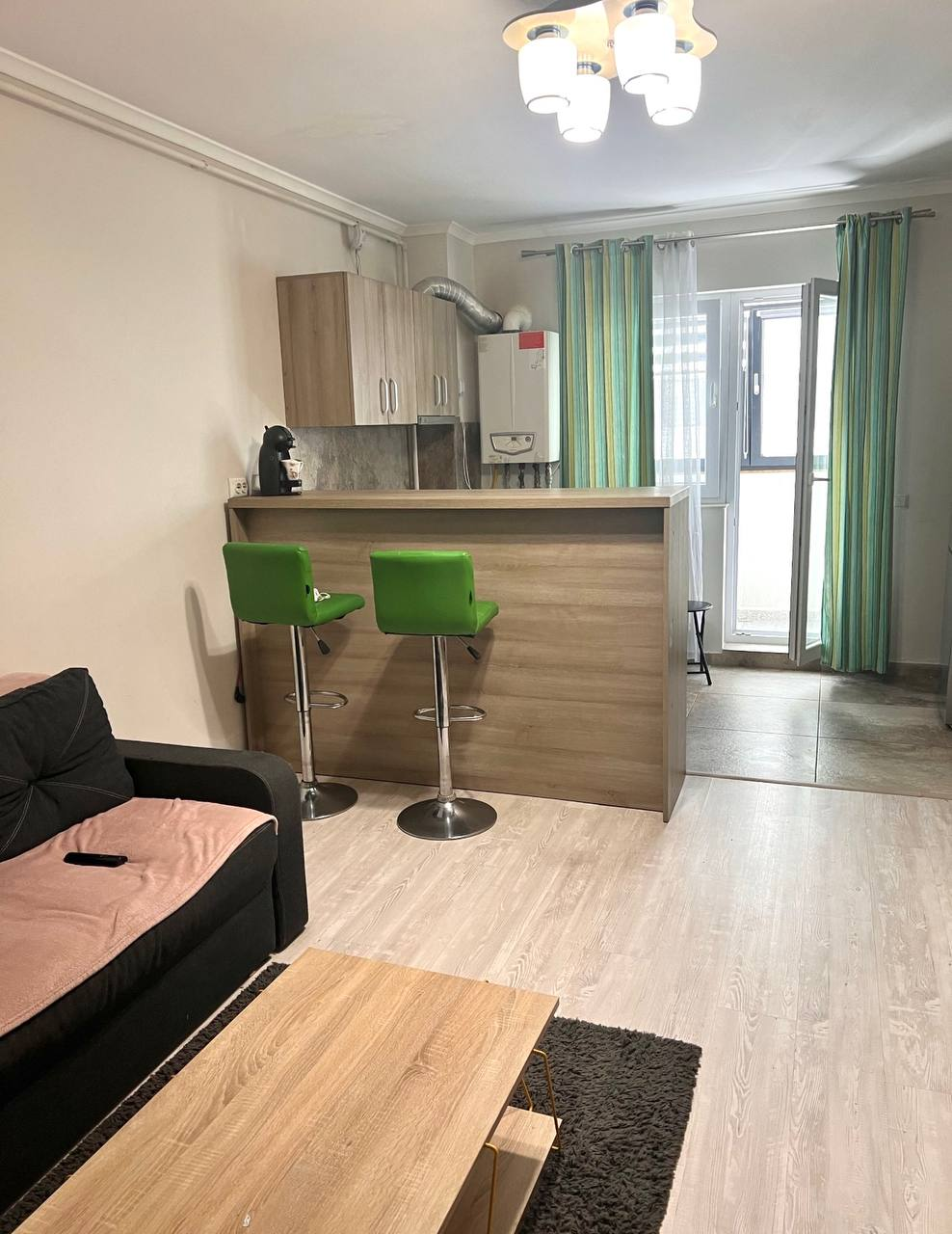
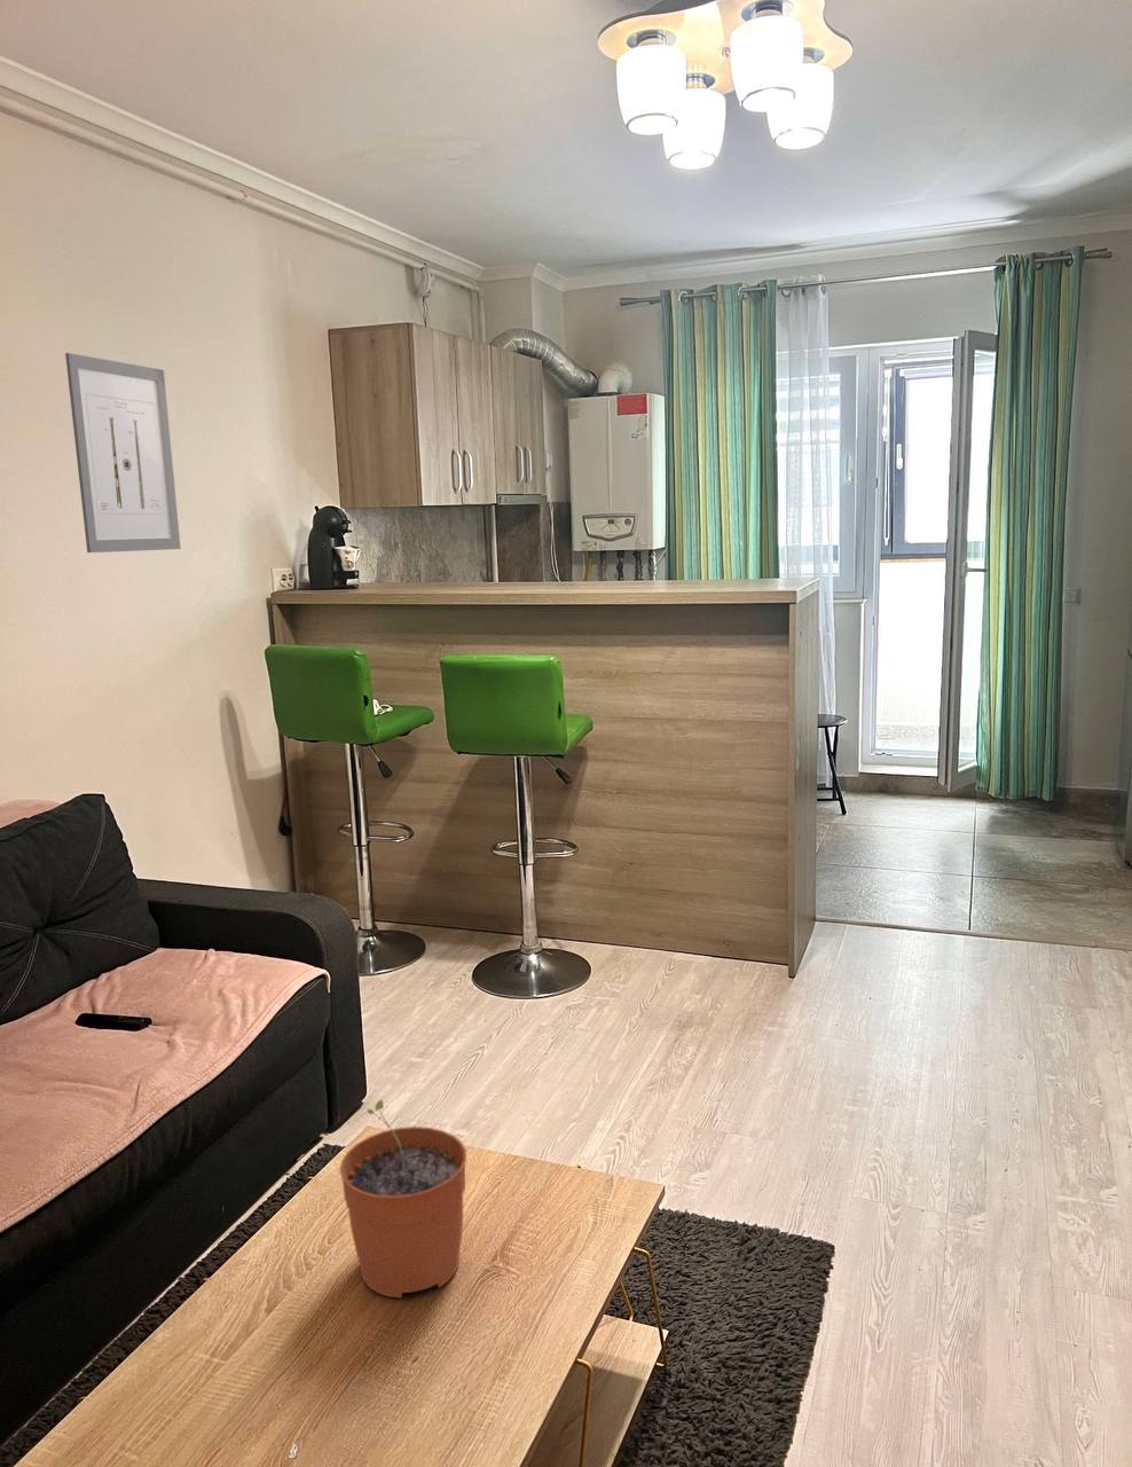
+ plant pot [339,1098,467,1299]
+ wall art [64,352,182,554]
